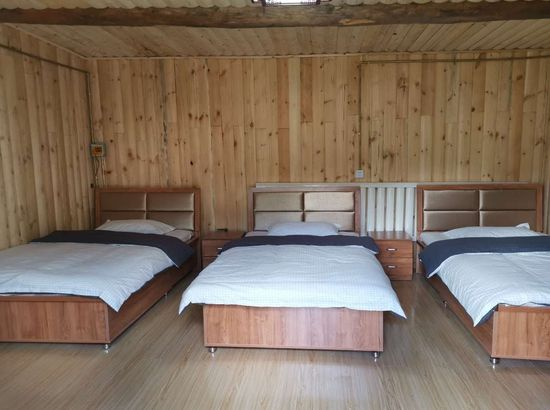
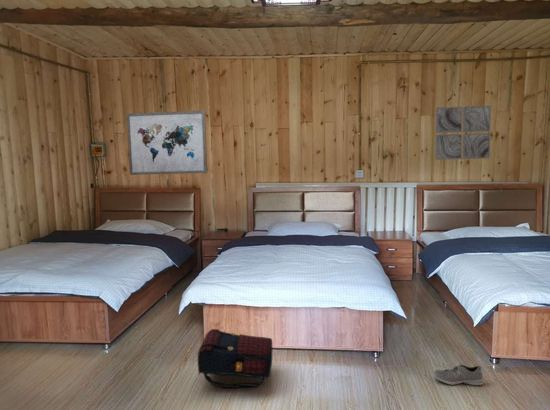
+ wall art [434,104,492,161]
+ sneaker [433,363,484,386]
+ satchel [197,328,273,389]
+ wall art [126,109,208,176]
